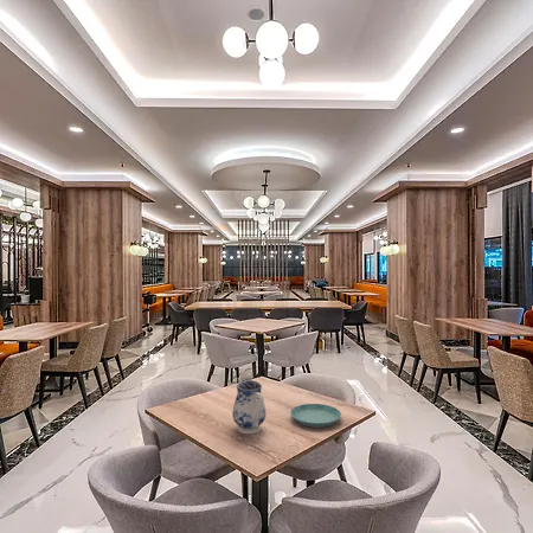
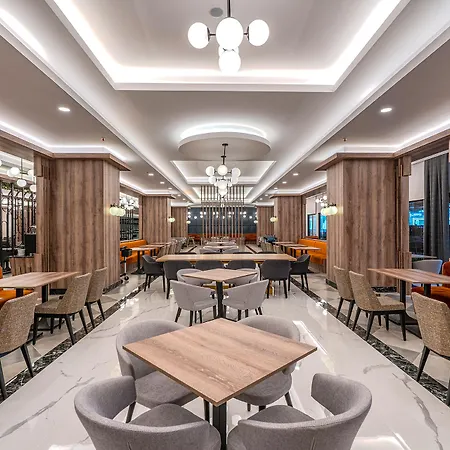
- saucer [289,403,342,429]
- teapot [231,373,266,435]
